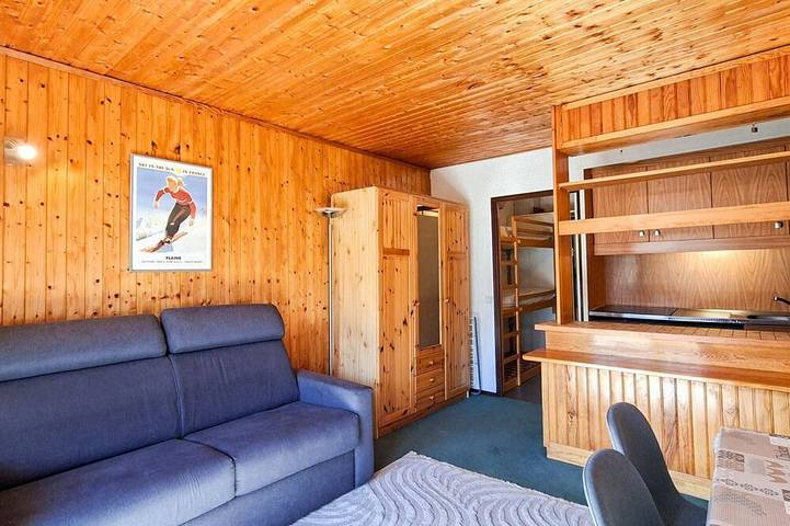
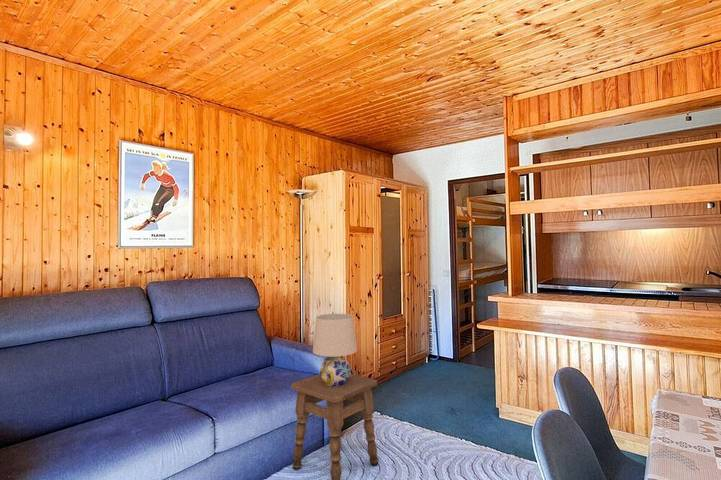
+ table lamp [312,313,358,386]
+ side table [290,373,379,480]
